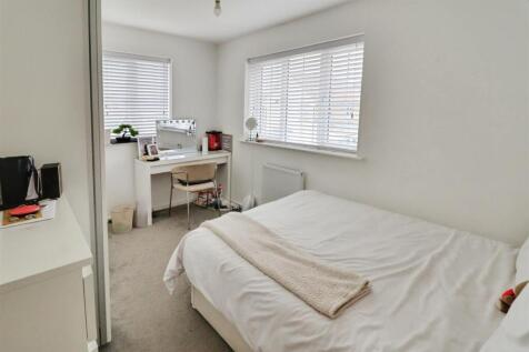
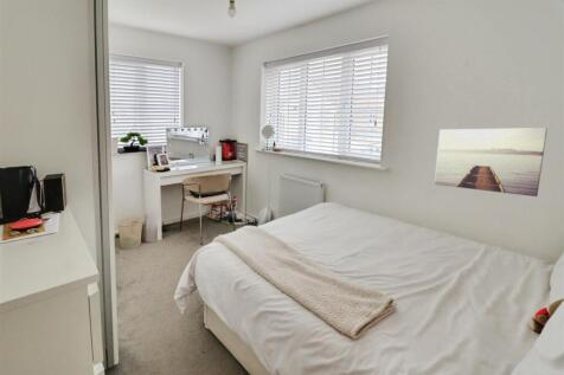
+ wall art [434,127,549,198]
